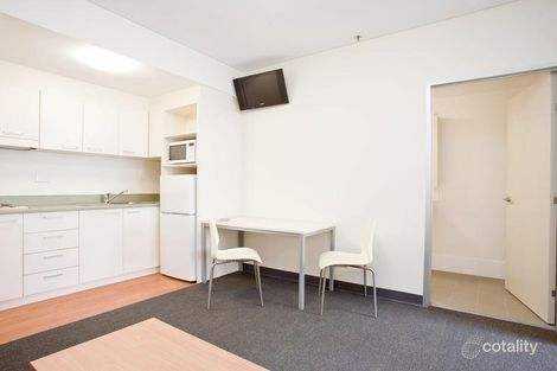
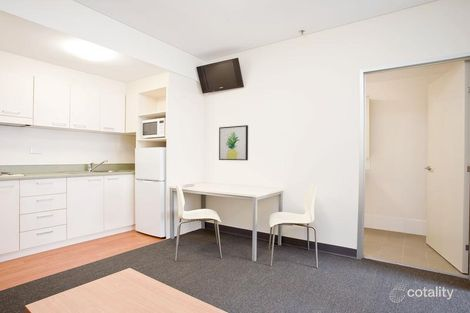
+ wall art [218,124,249,161]
